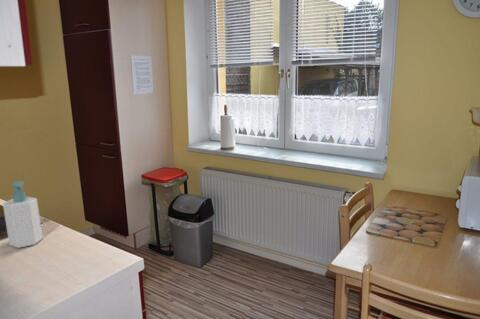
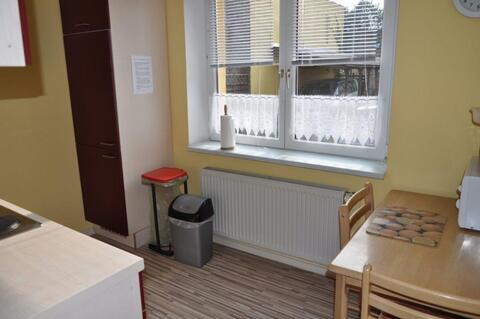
- soap bottle [2,180,43,249]
